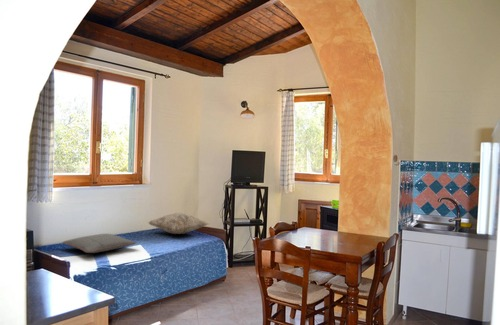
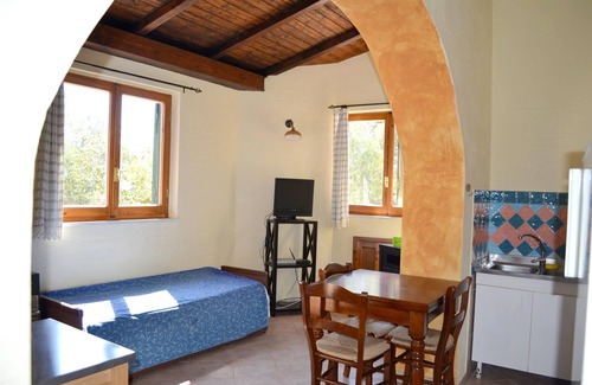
- pillow [61,233,137,254]
- decorative pillow [148,212,210,235]
